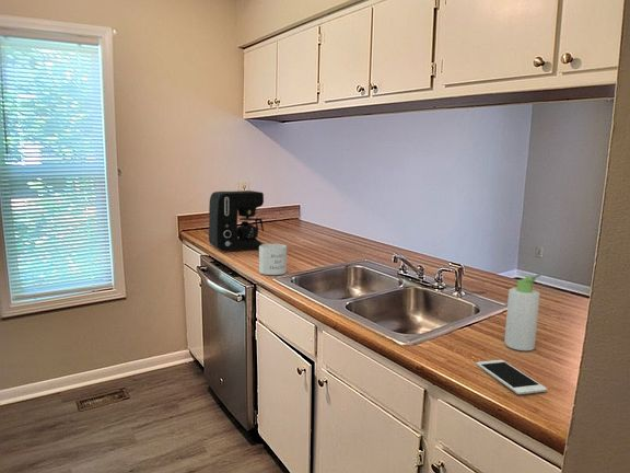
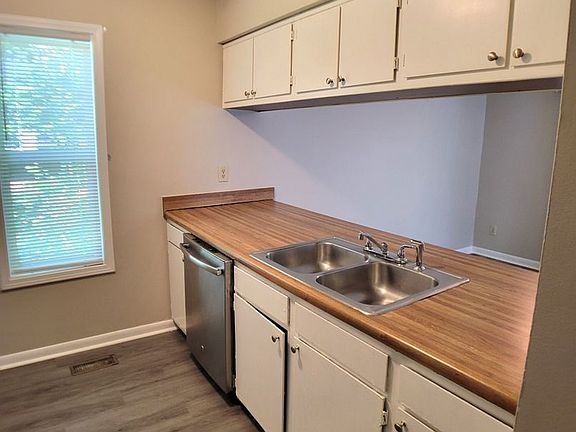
- bottle [503,272,544,351]
- cell phone [475,359,548,395]
- mug [258,243,288,276]
- coffee maker [208,189,265,252]
